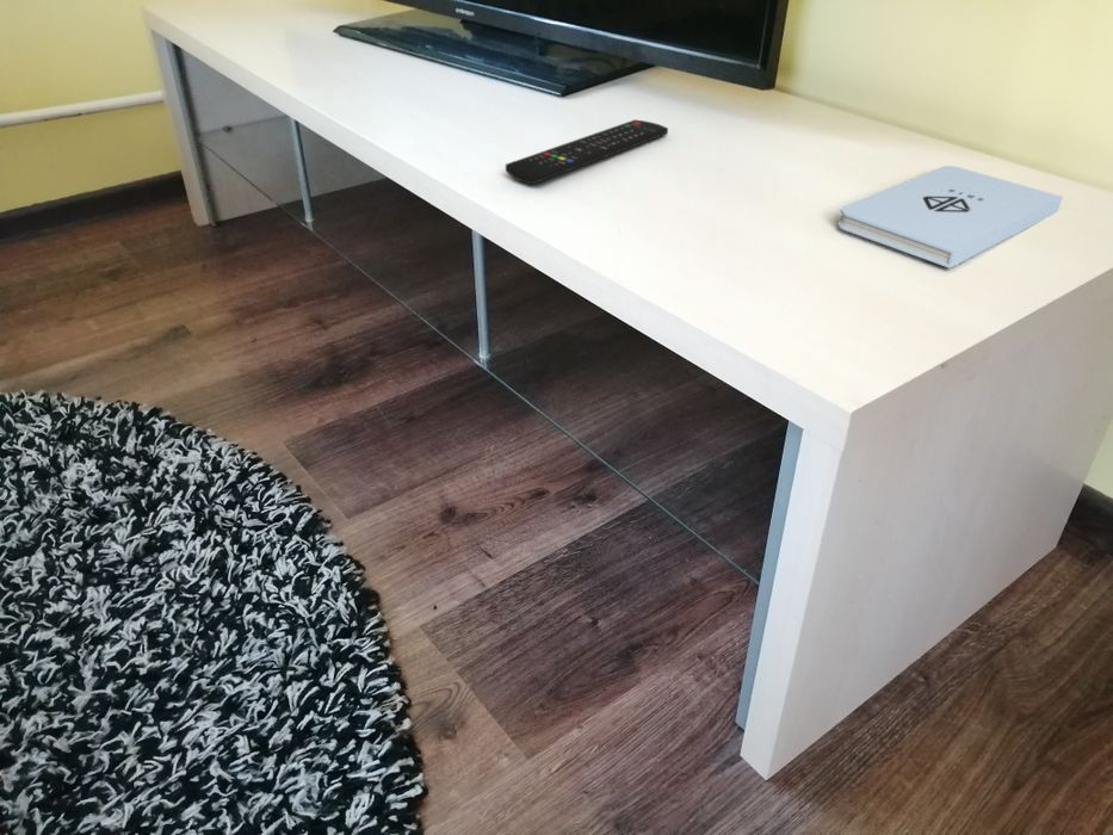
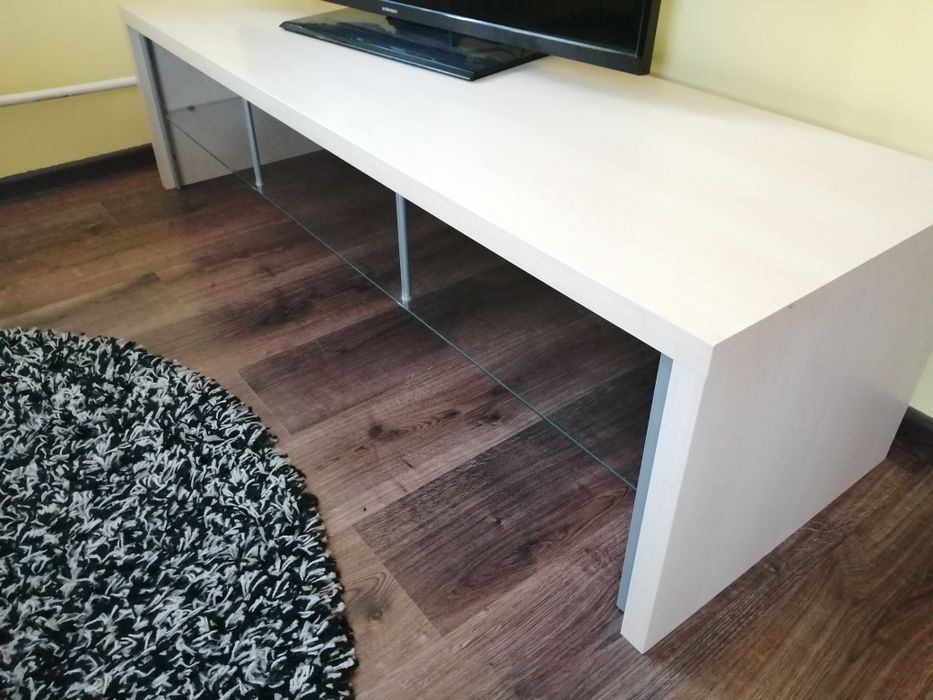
- notepad [836,165,1064,270]
- remote control [505,118,669,185]
